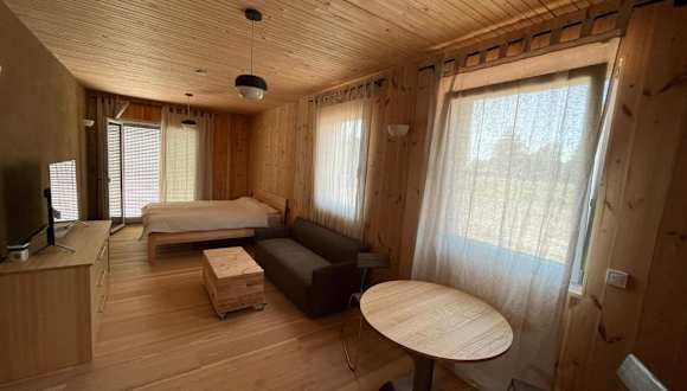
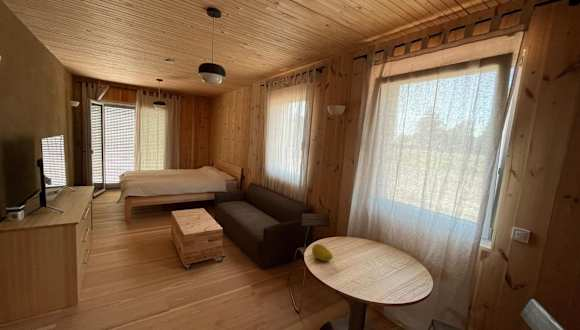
+ fruit [311,243,334,262]
